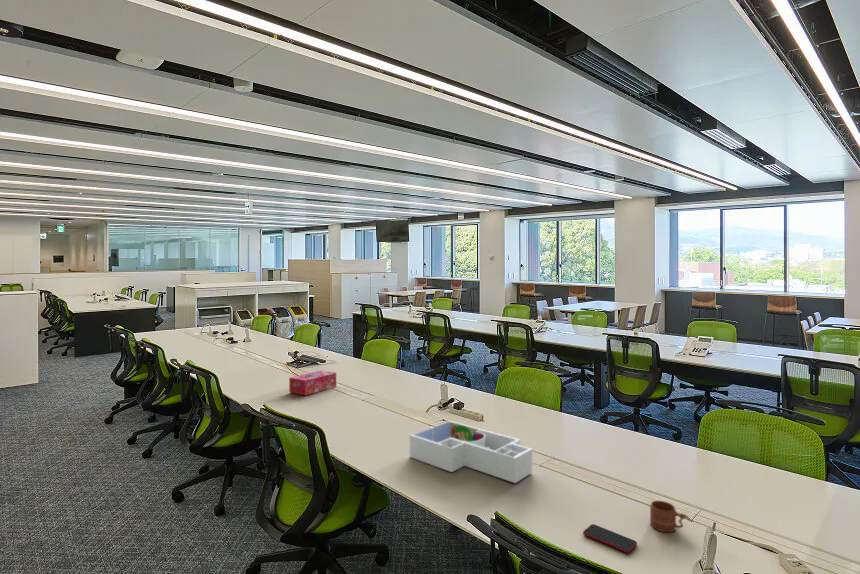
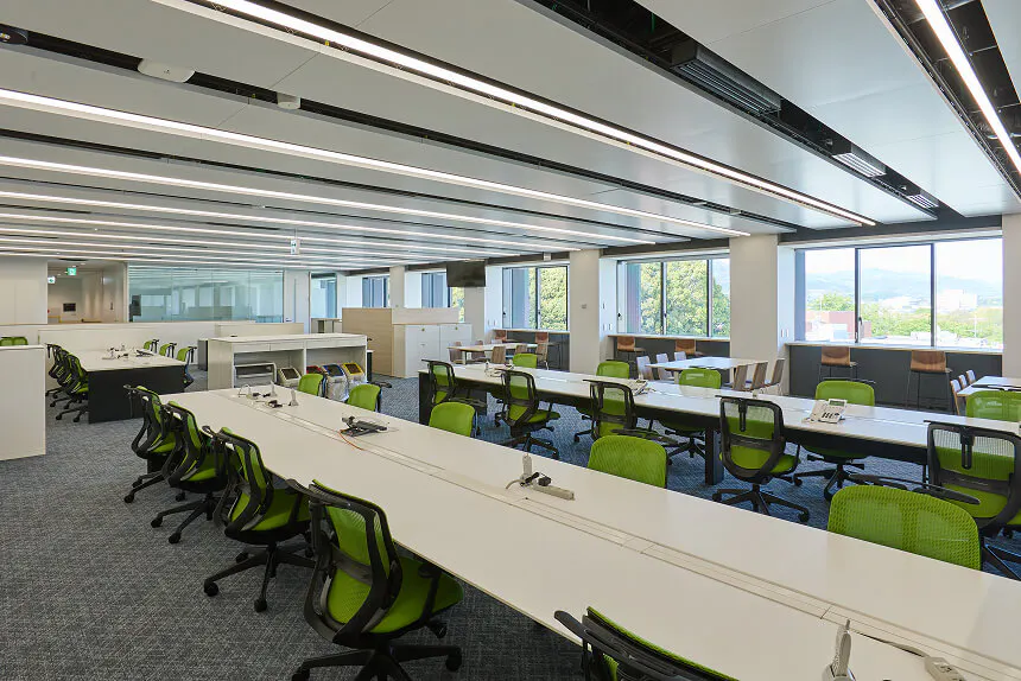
- mug [649,500,691,533]
- desk organizer [409,420,533,484]
- smartphone [582,523,638,554]
- tissue box [288,369,337,396]
